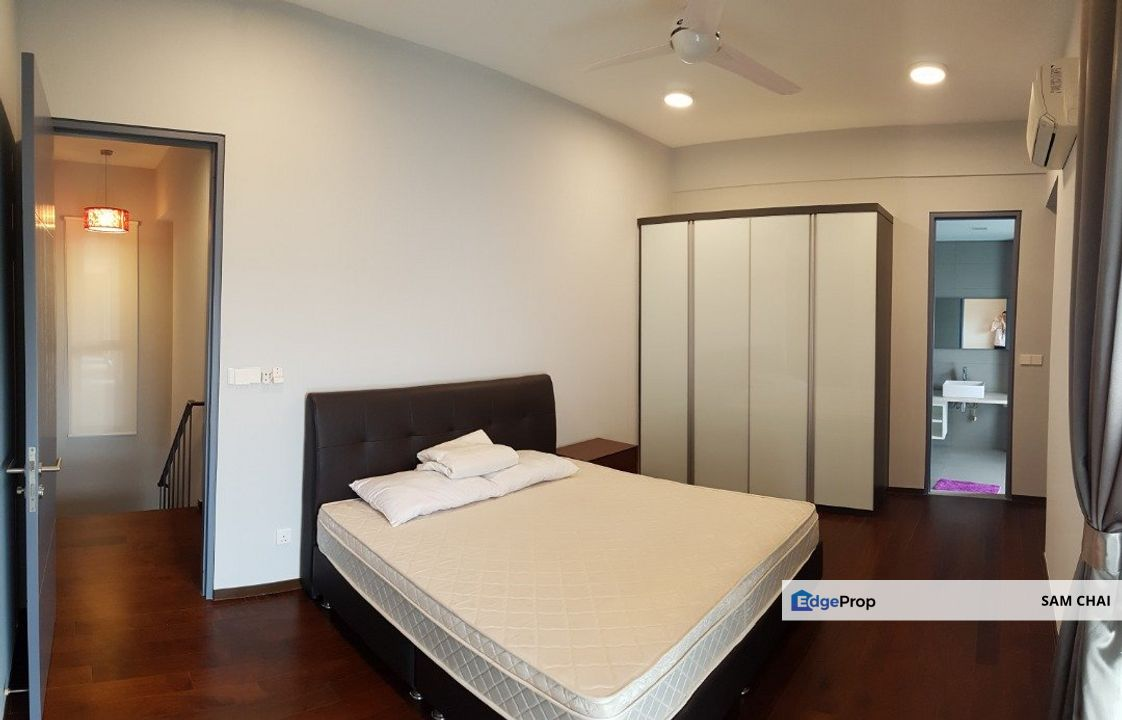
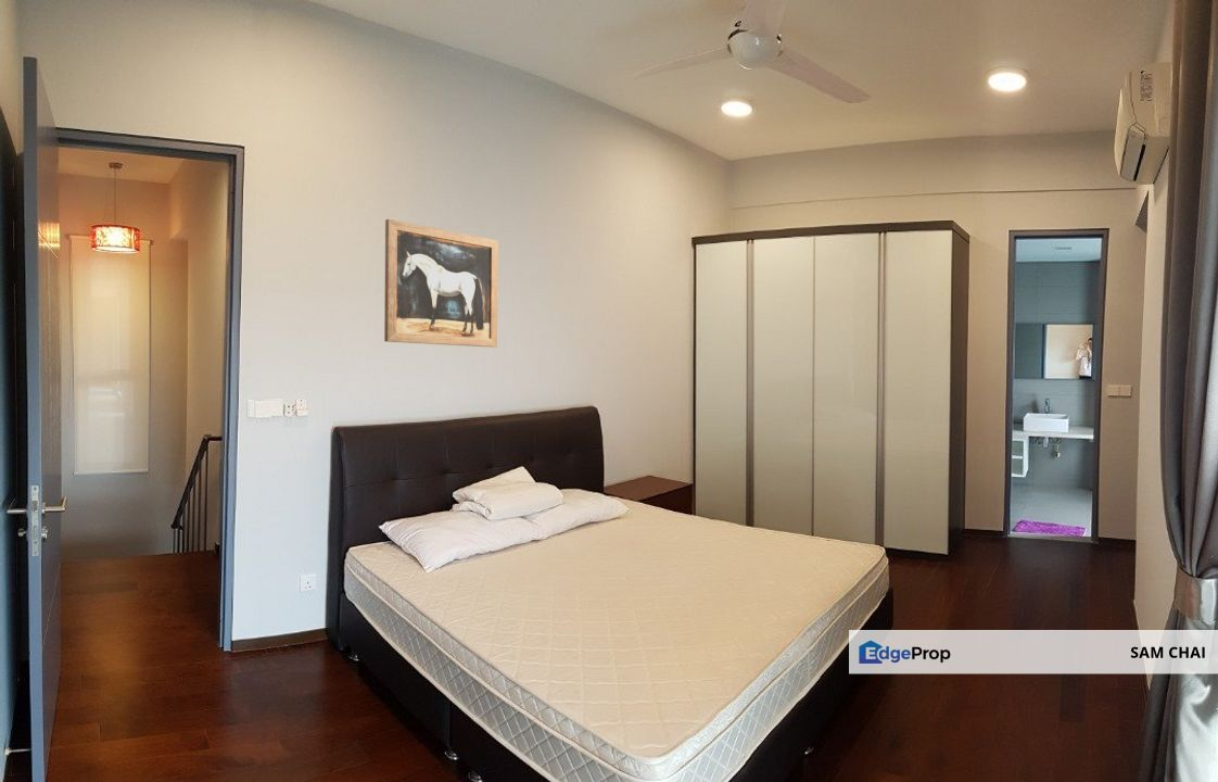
+ wall art [383,218,499,349]
